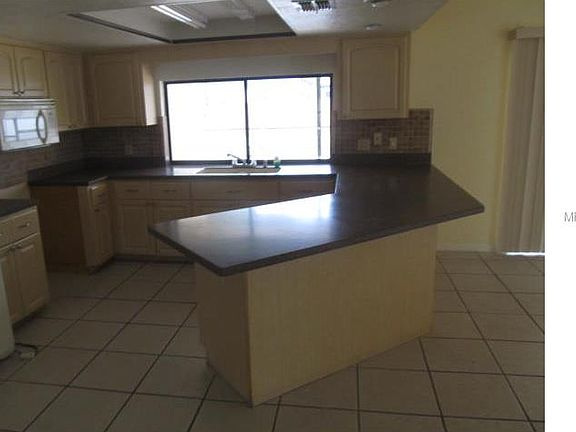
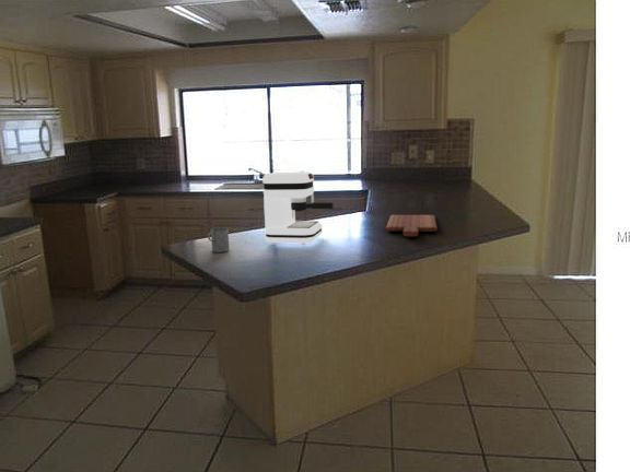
+ coffee maker [261,170,335,246]
+ mug [207,226,231,253]
+ cutting board [385,214,439,237]
